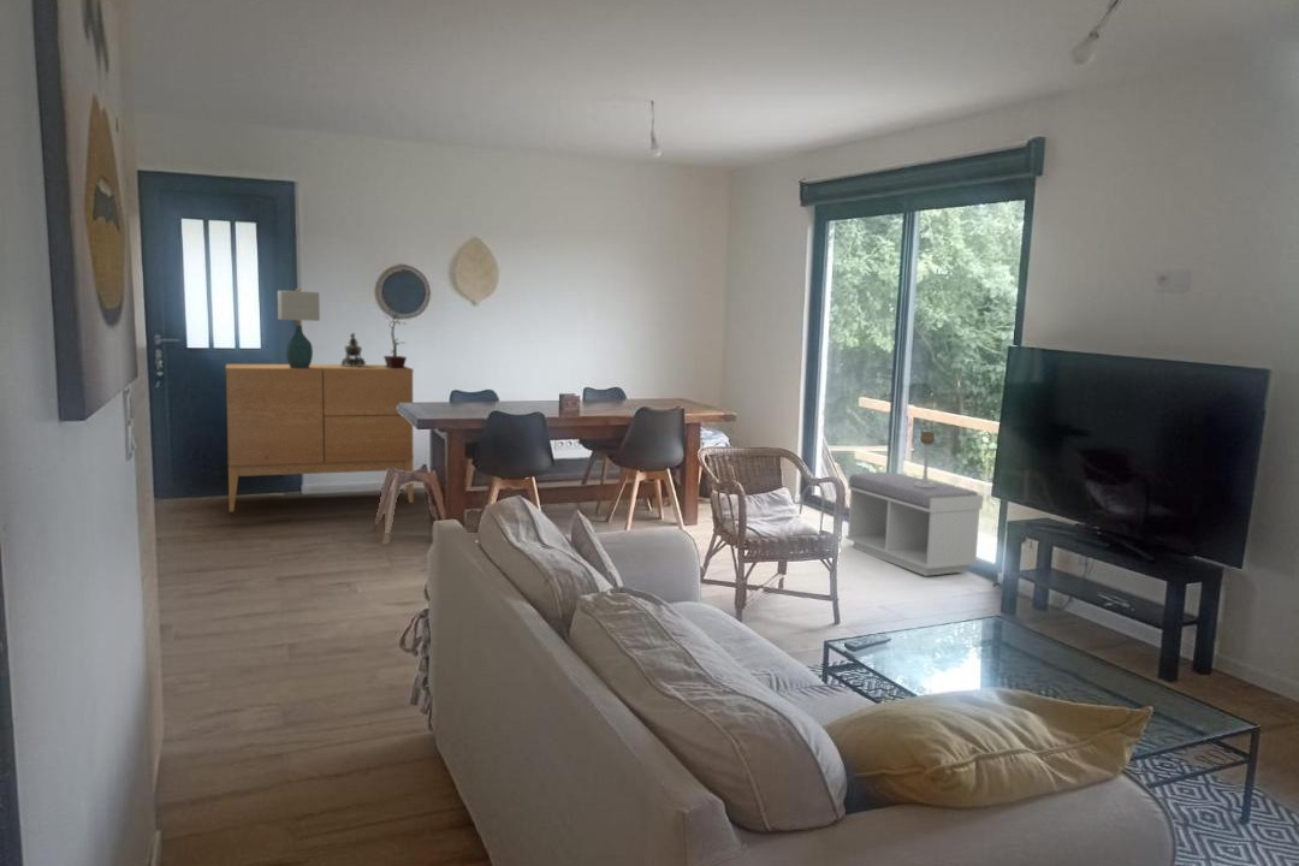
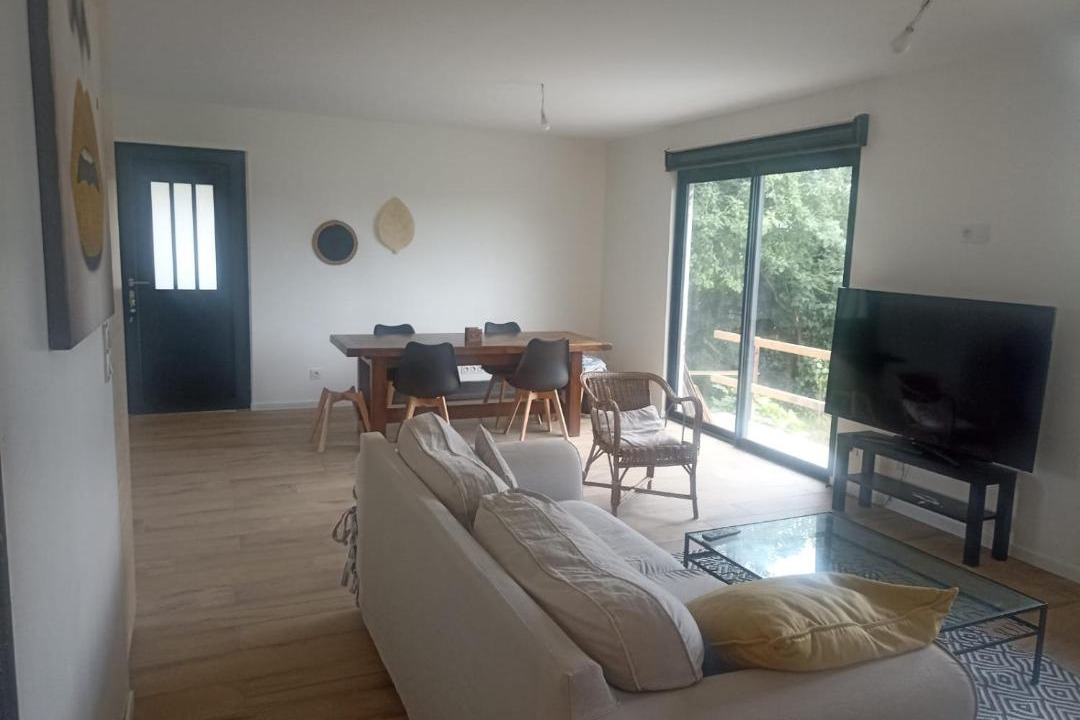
- decorative bowl [340,332,367,367]
- sideboard [224,363,415,512]
- potted plant [382,299,408,369]
- table lamp [277,287,321,368]
- candle holder [913,431,936,488]
- bench [844,471,984,577]
